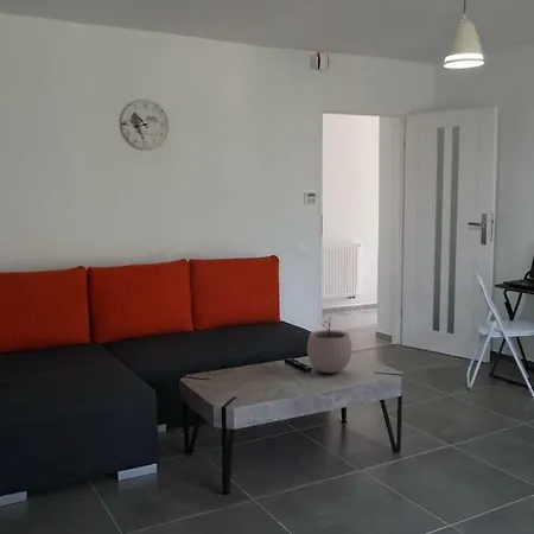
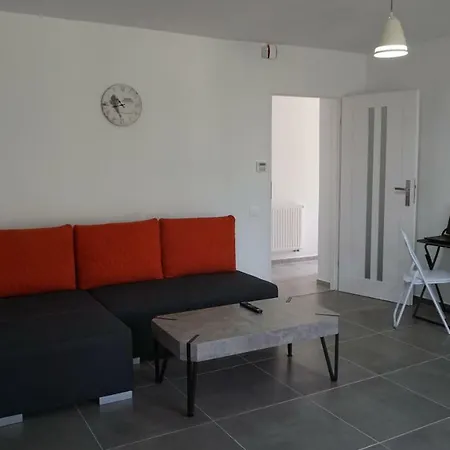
- plant pot [306,316,352,374]
